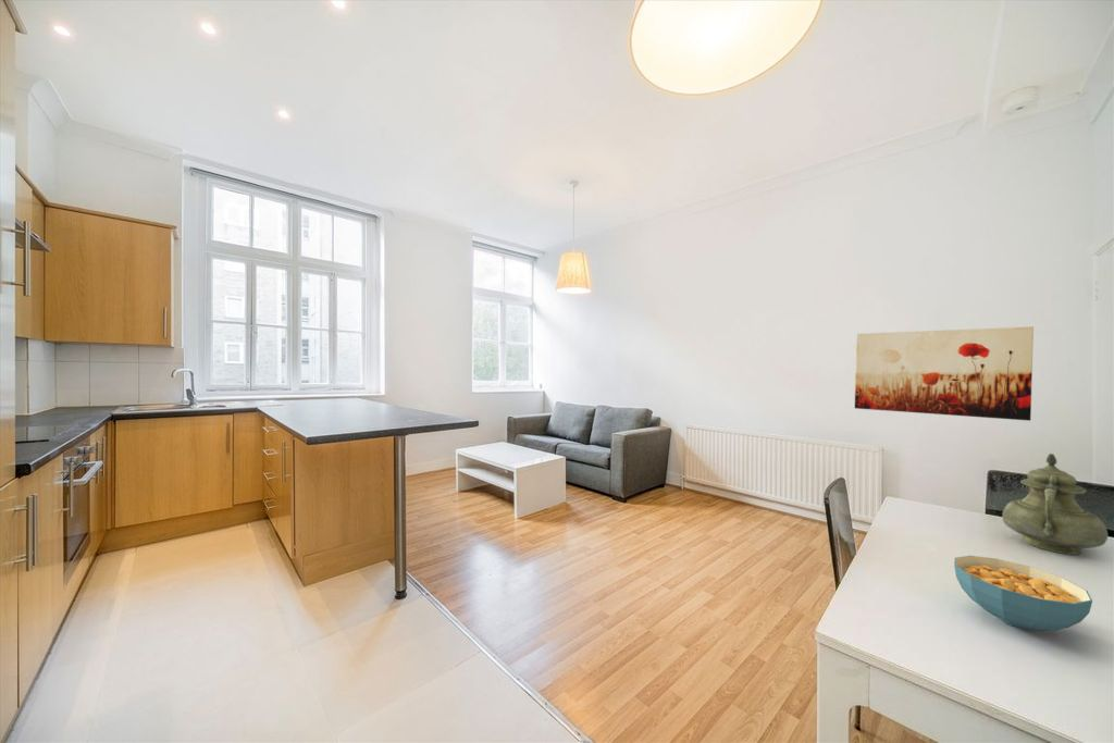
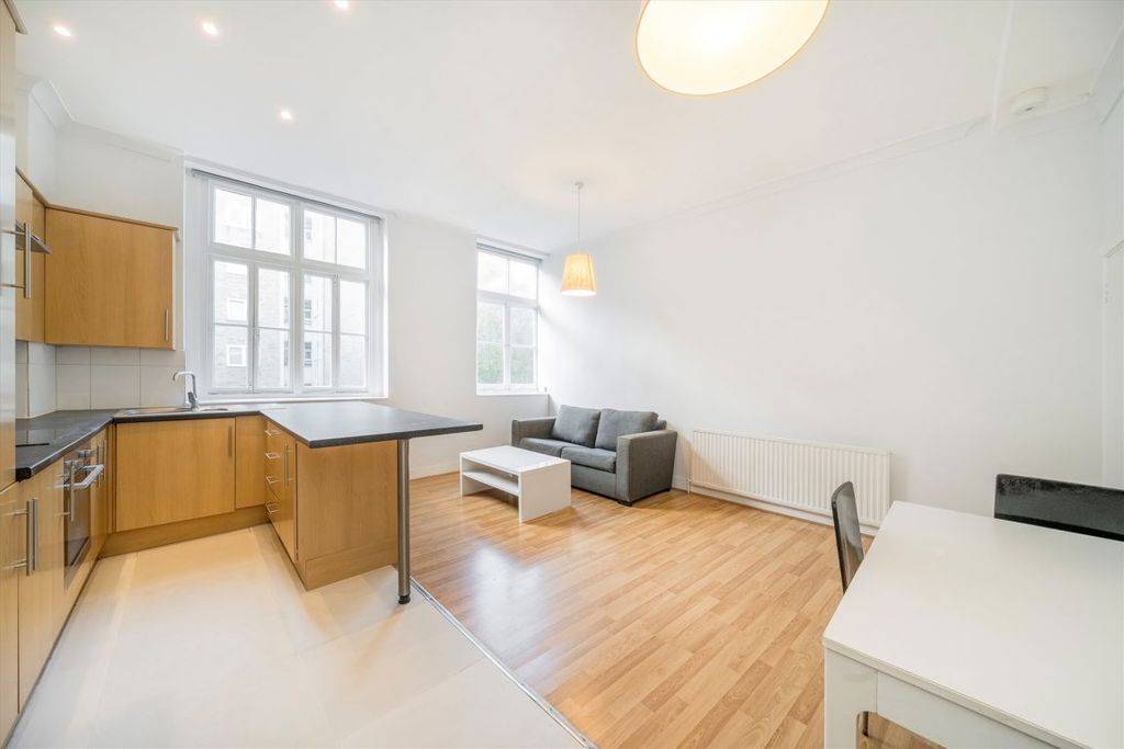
- teapot [1001,453,1109,556]
- cereal bowl [953,555,1093,632]
- wall art [854,325,1035,422]
